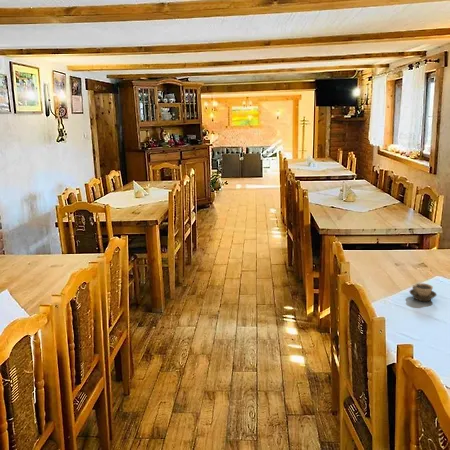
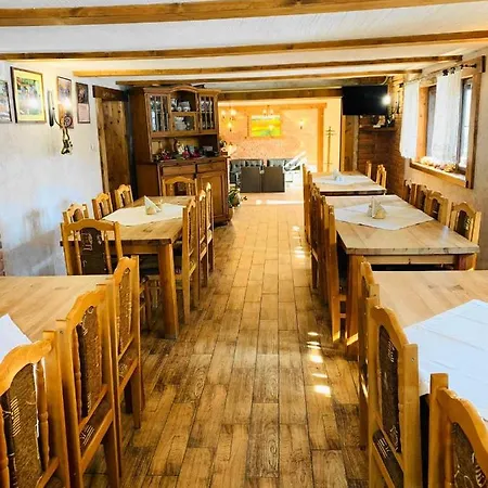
- cup [409,282,438,302]
